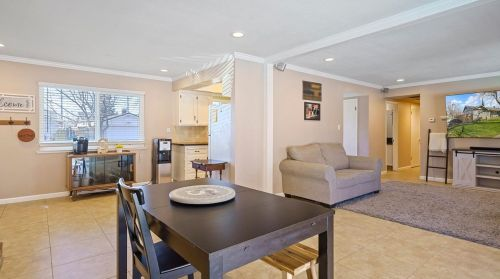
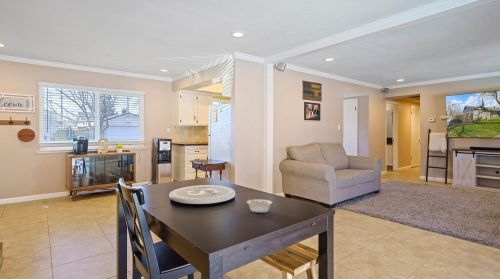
+ legume [246,196,273,214]
